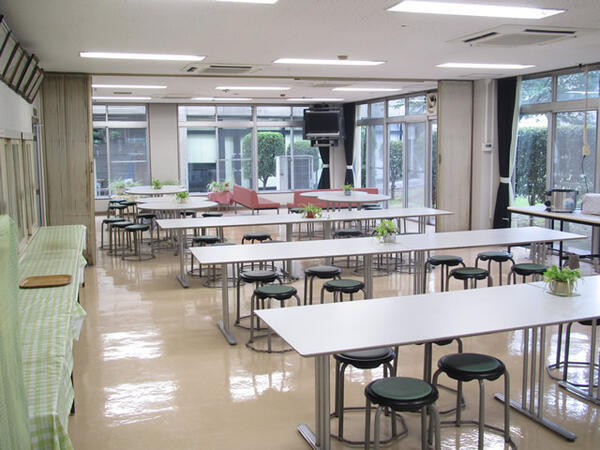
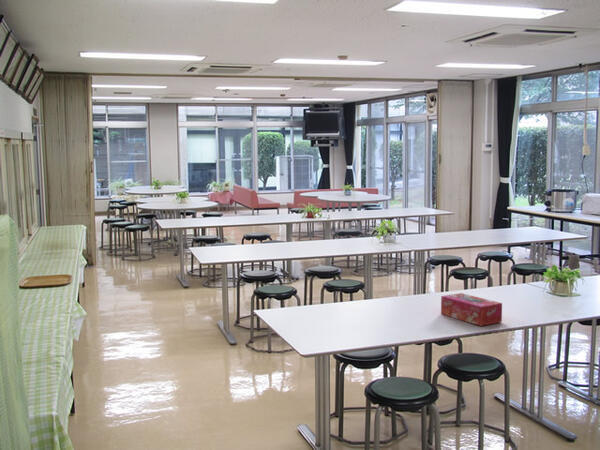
+ tissue box [440,292,503,327]
